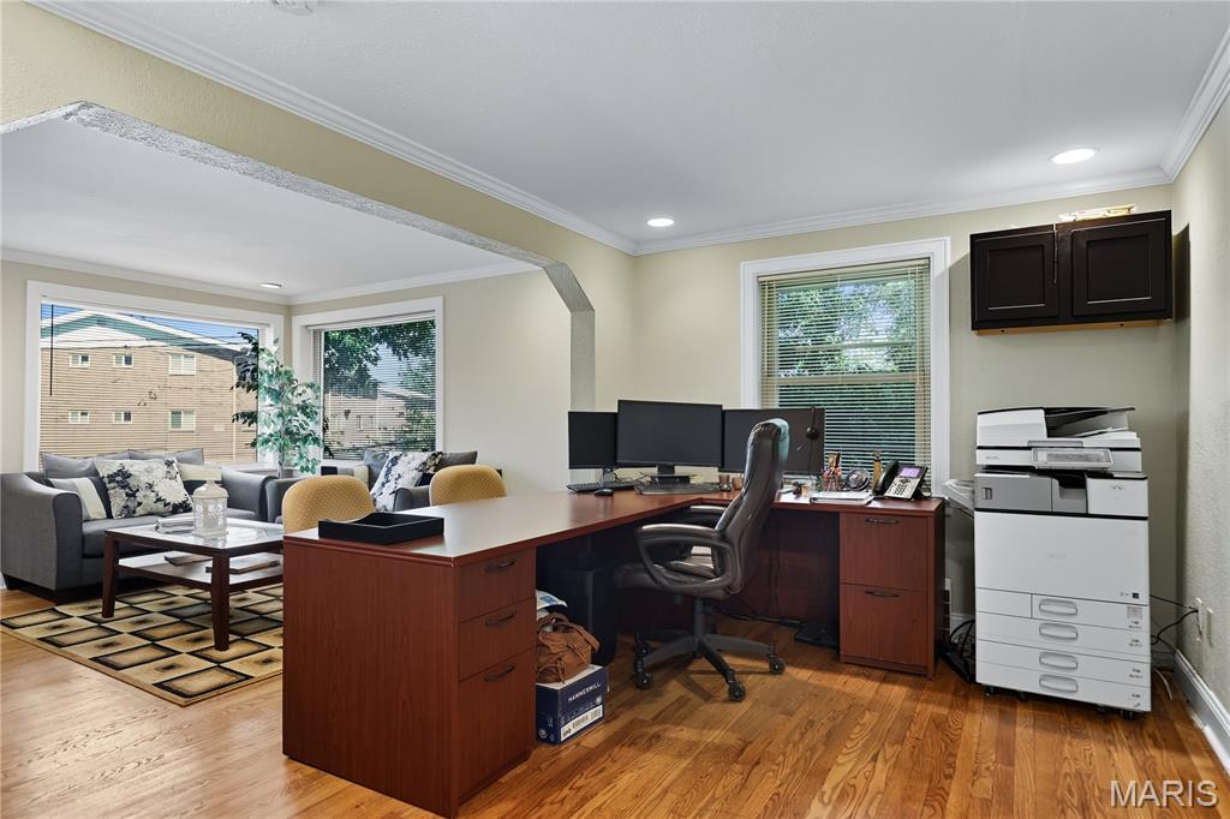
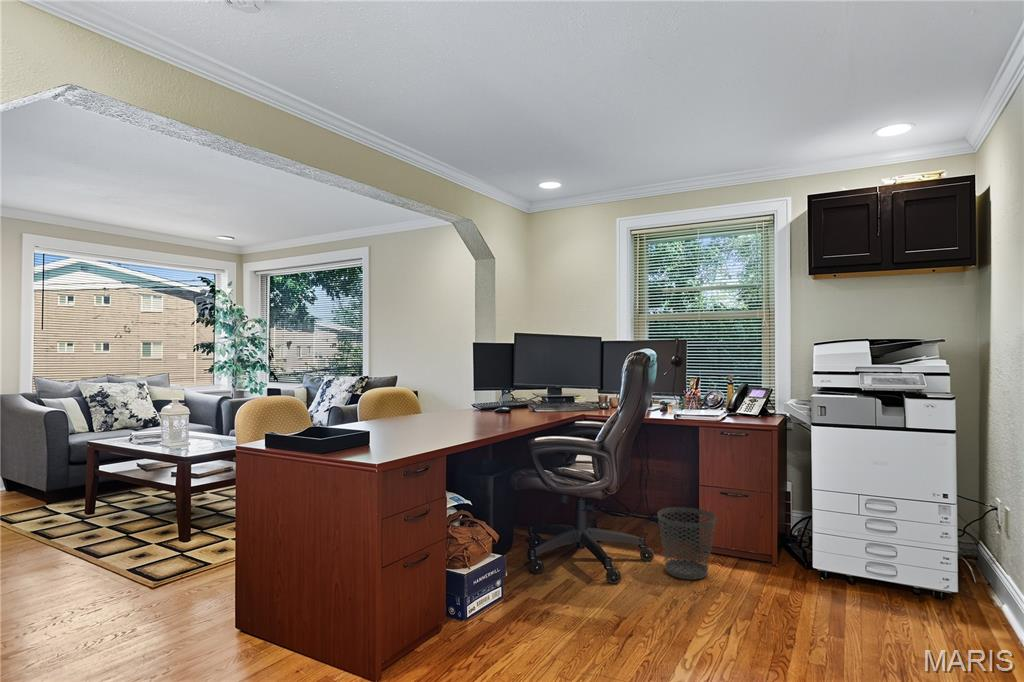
+ wastebasket [656,506,717,581]
